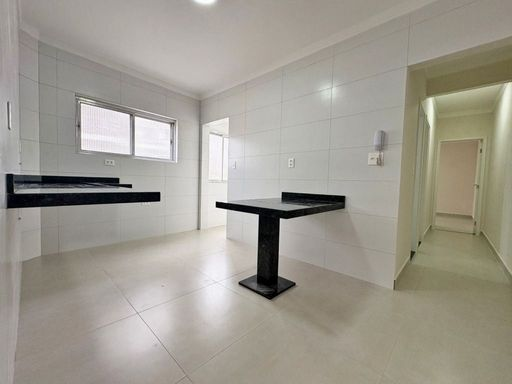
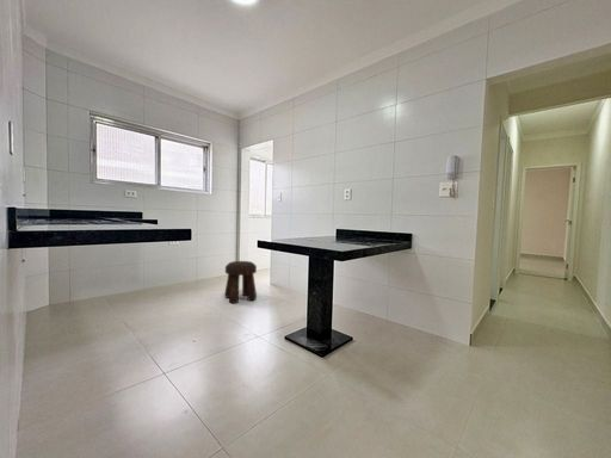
+ stool [224,260,258,305]
